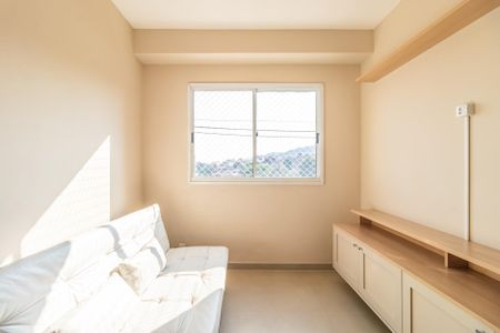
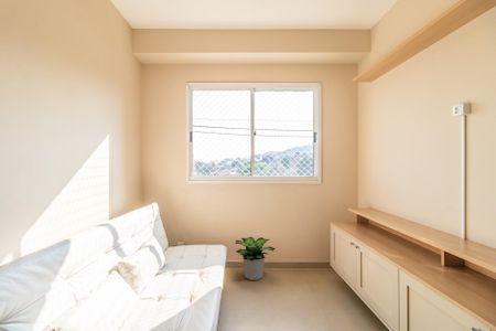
+ potted plant [234,236,277,281]
